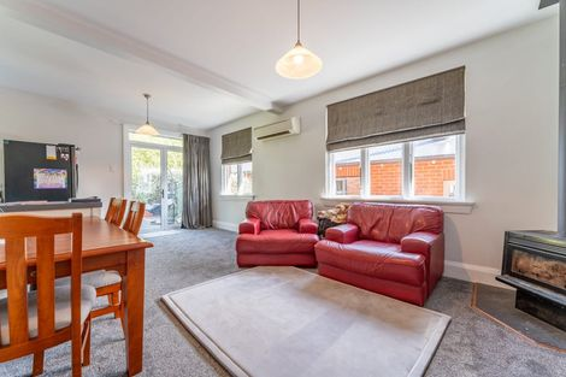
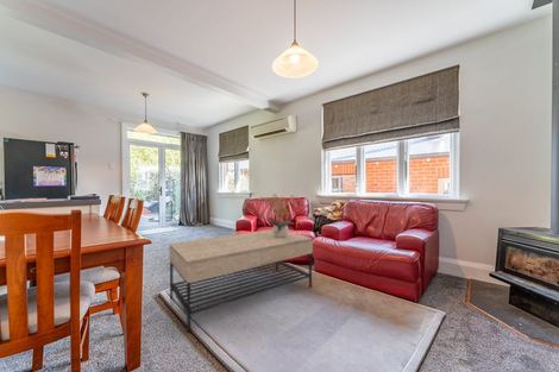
+ potted plant [260,191,296,238]
+ coffee table [168,228,314,333]
